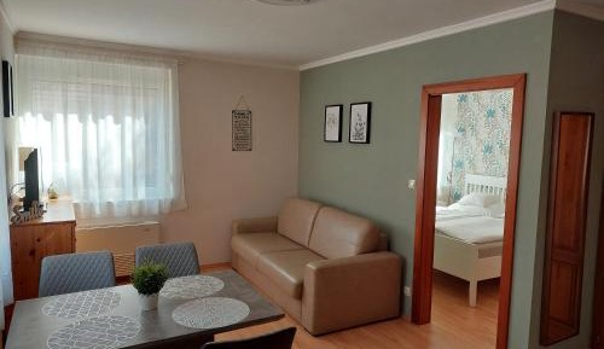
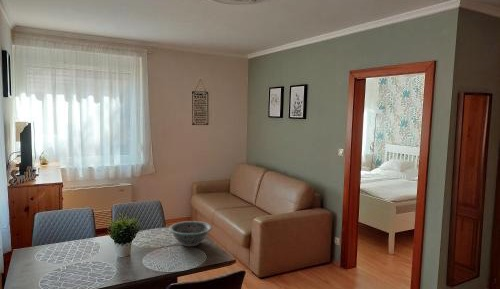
+ decorative bowl [168,220,213,247]
